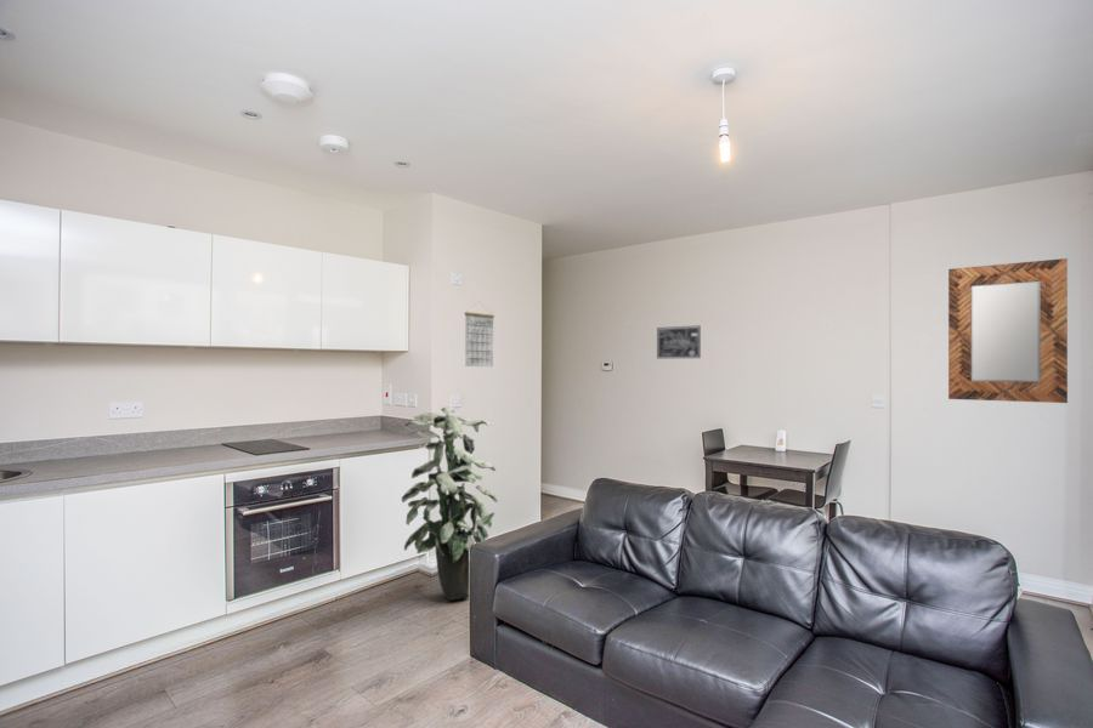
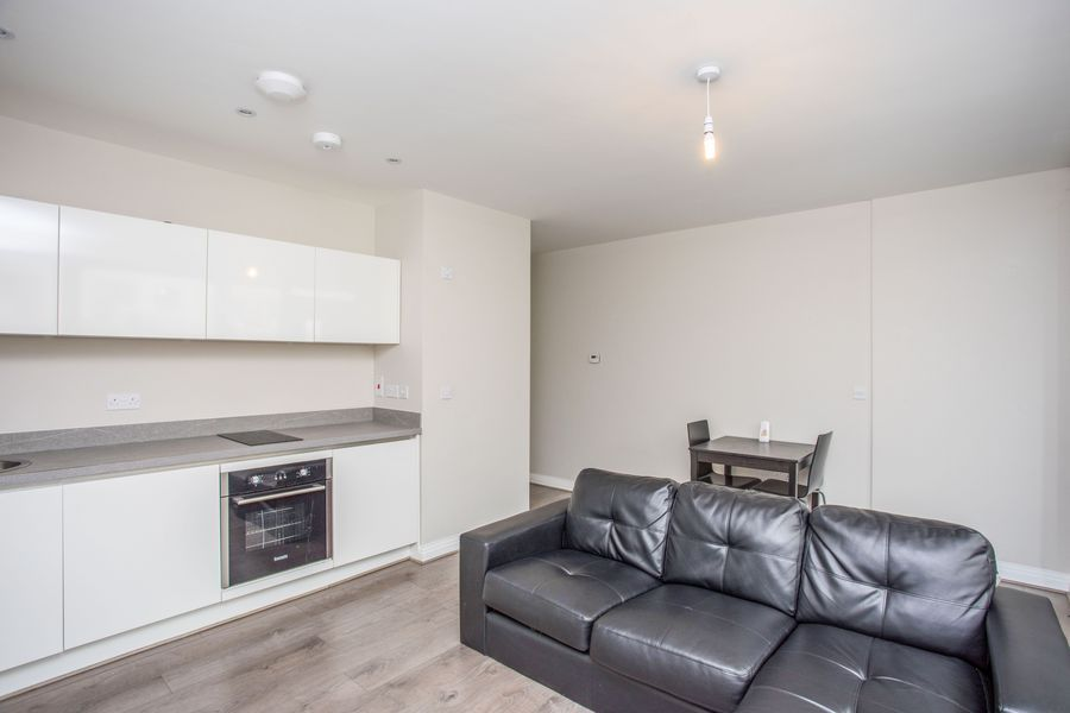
- indoor plant [401,405,499,602]
- calendar [464,300,495,368]
- wall art [656,324,702,359]
- home mirror [947,257,1069,404]
